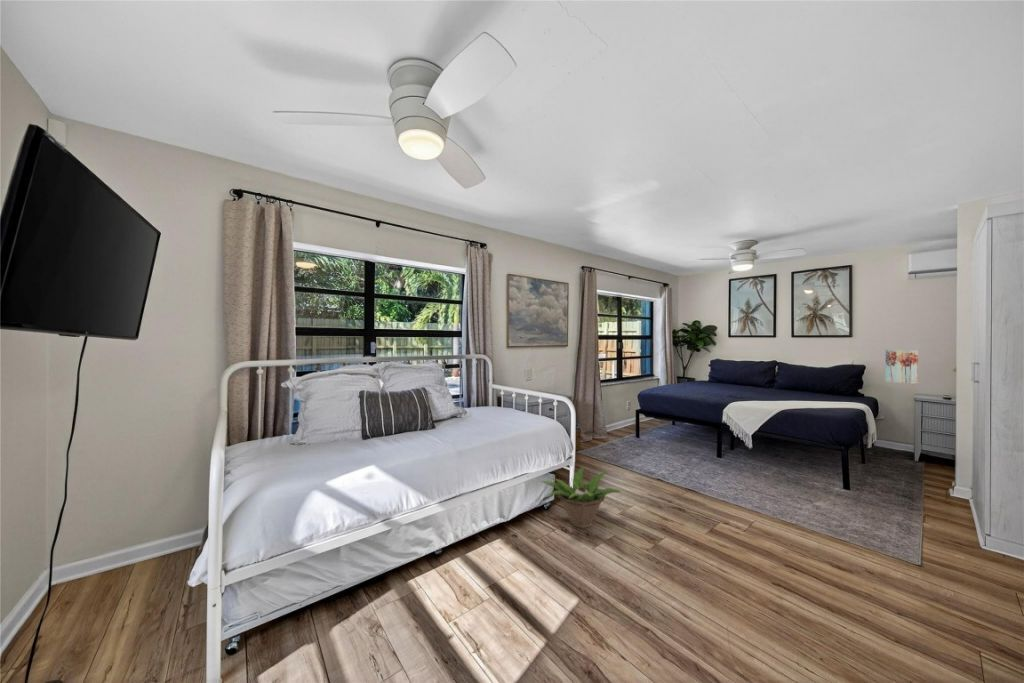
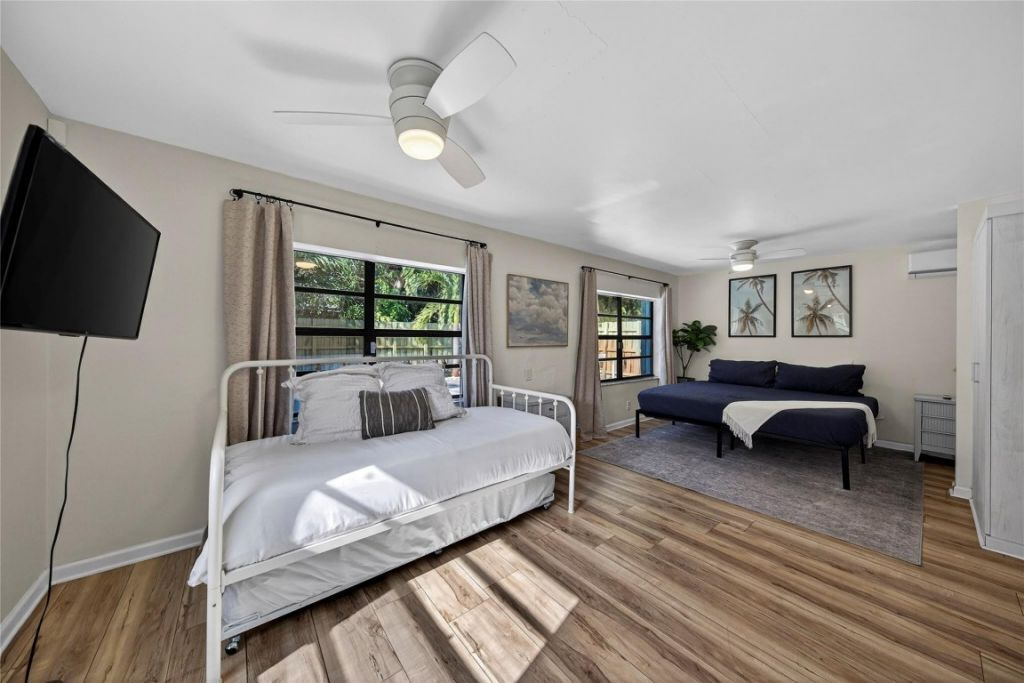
- wall art [885,349,919,385]
- decorative plant [540,465,622,529]
